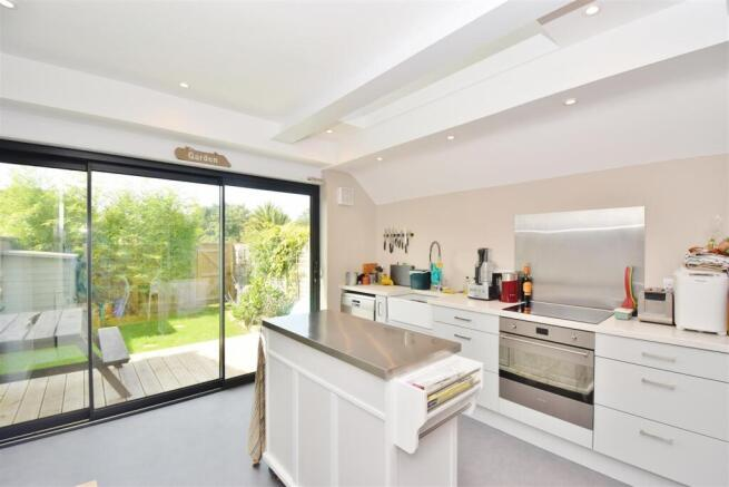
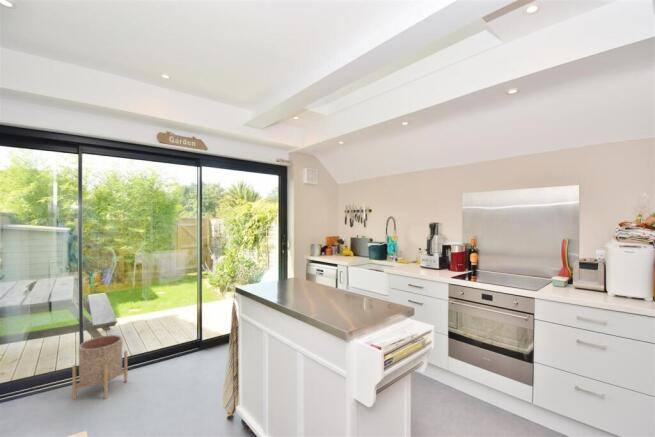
+ planter [71,334,128,400]
